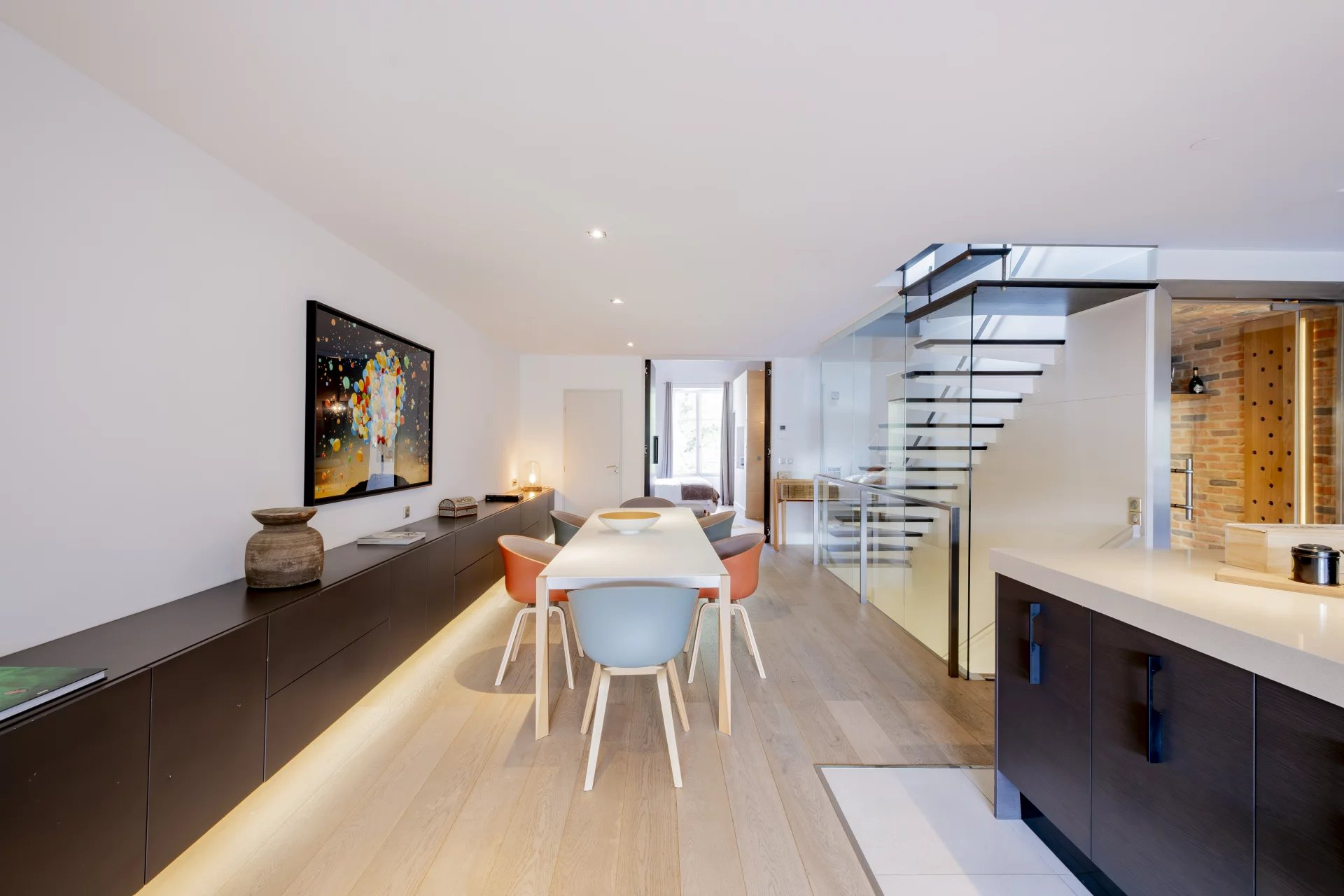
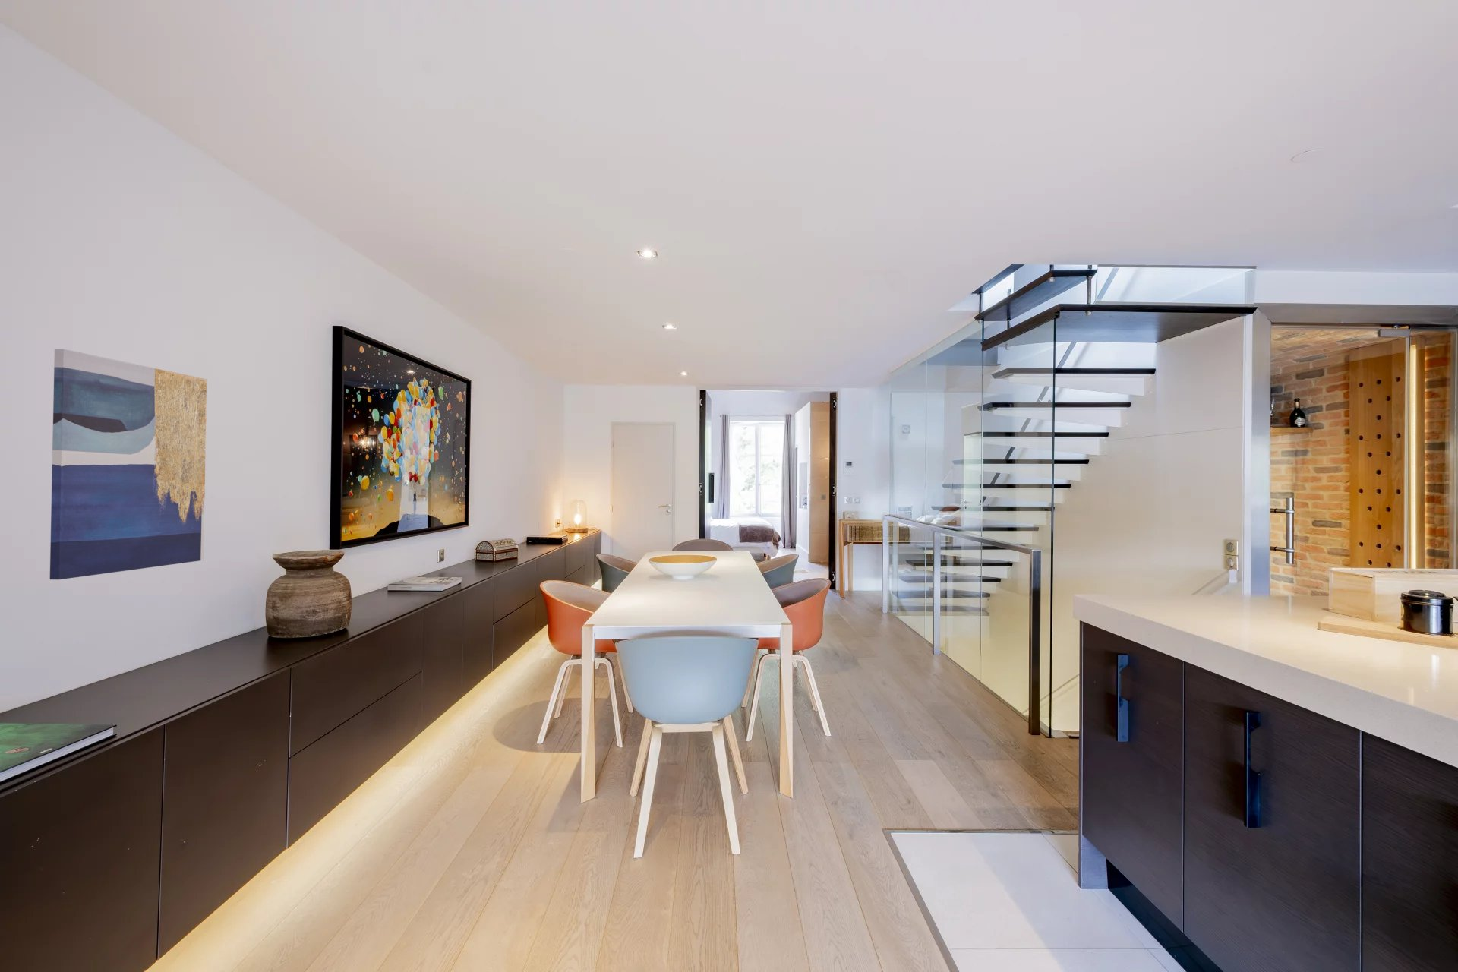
+ wall art [49,348,207,580]
